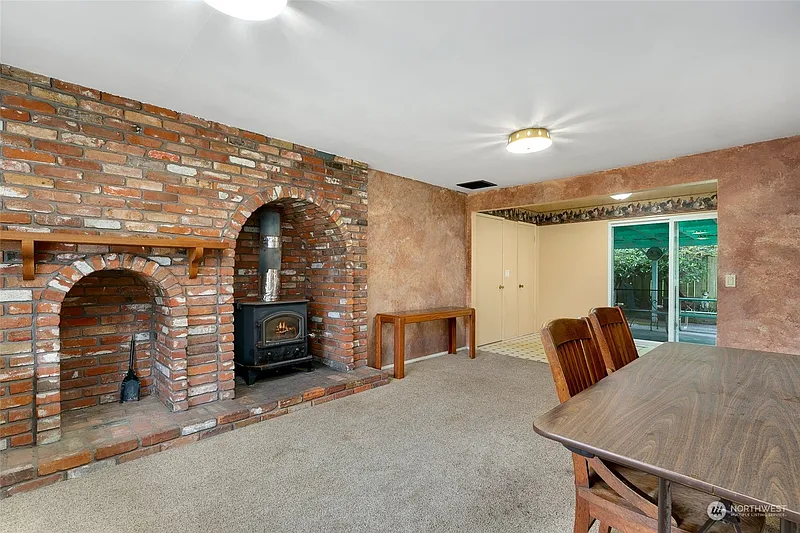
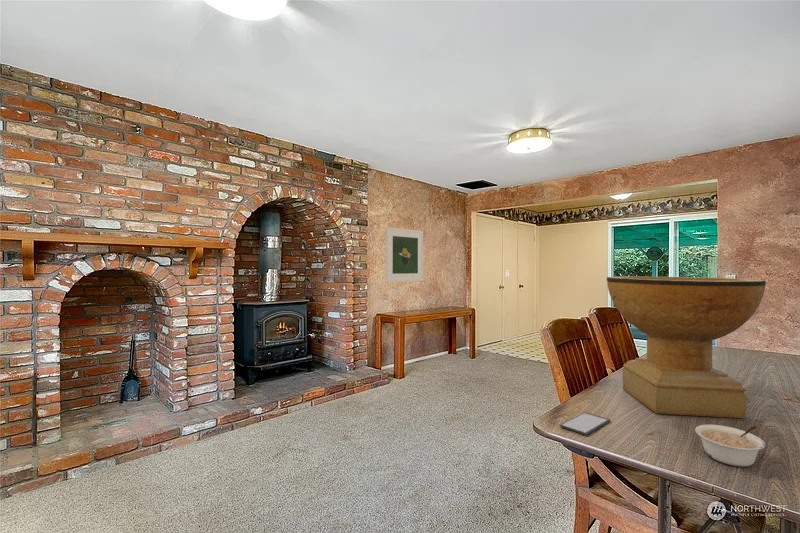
+ decorative bowl [606,275,767,419]
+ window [559,411,611,436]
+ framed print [385,226,424,283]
+ legume [694,424,766,468]
